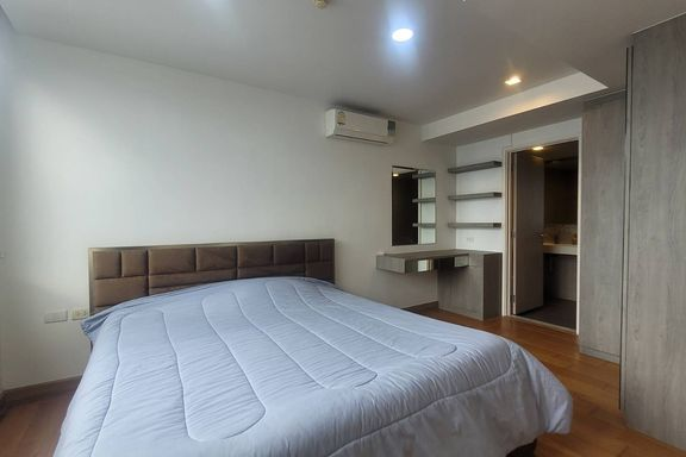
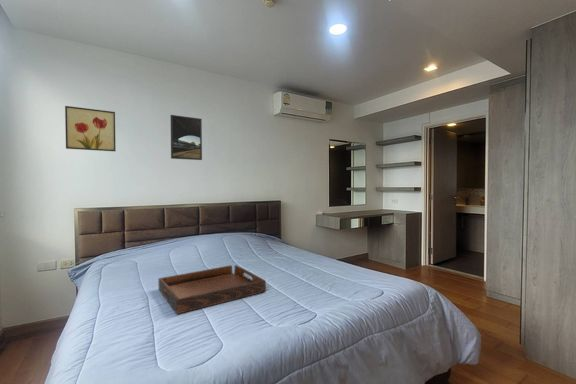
+ serving tray [157,264,267,315]
+ wall art [64,105,117,152]
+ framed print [170,114,203,161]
